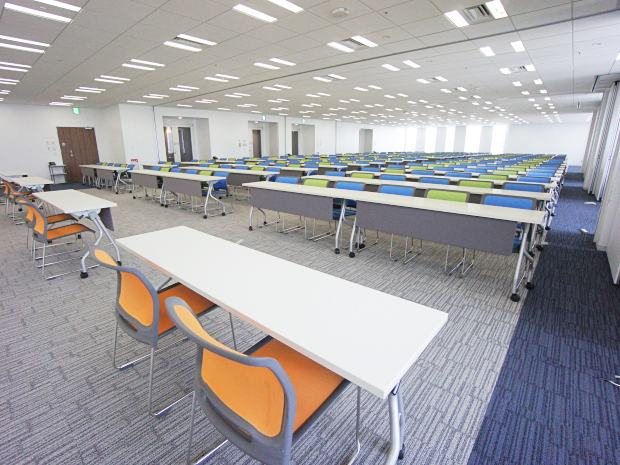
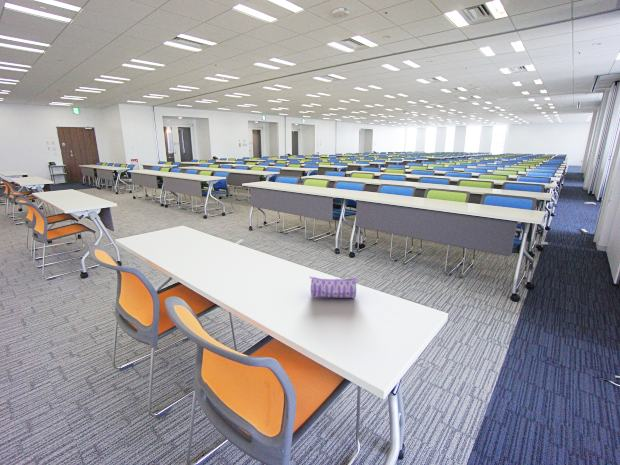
+ pencil case [309,275,357,299]
